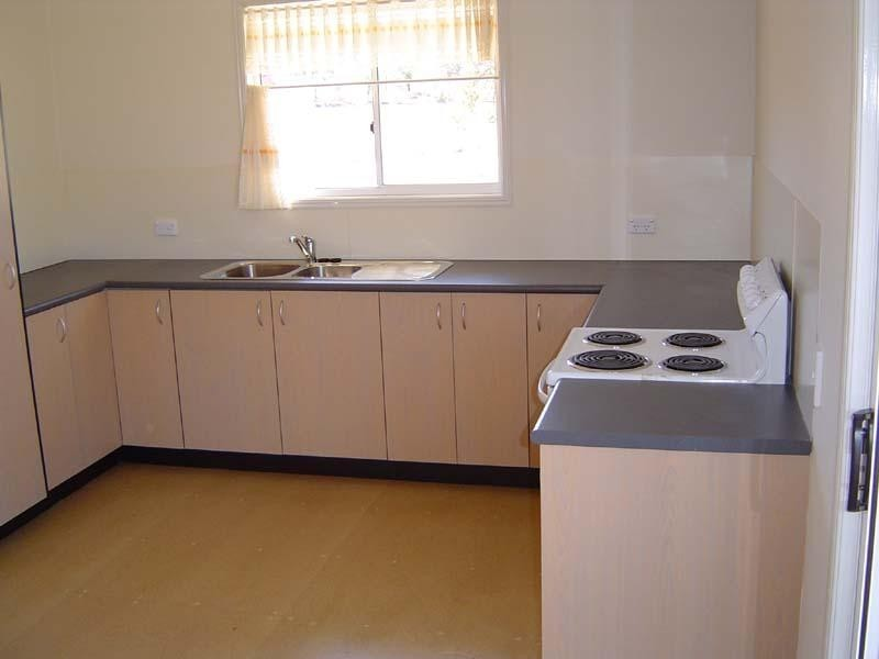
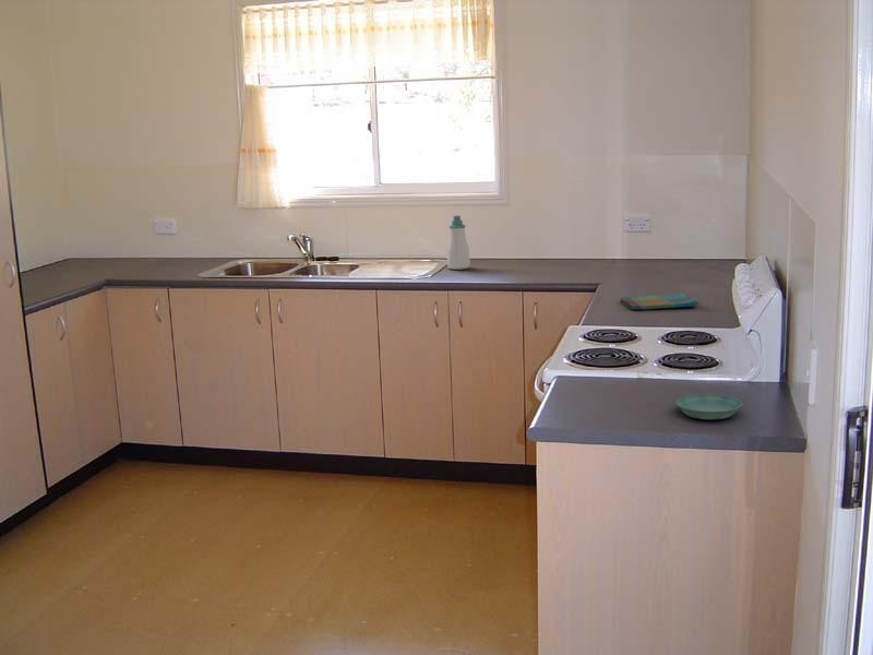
+ dish towel [620,291,699,311]
+ saucer [674,394,743,420]
+ soap bottle [446,214,471,271]
